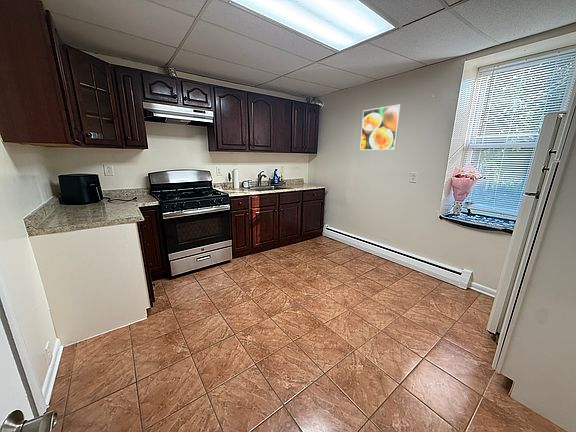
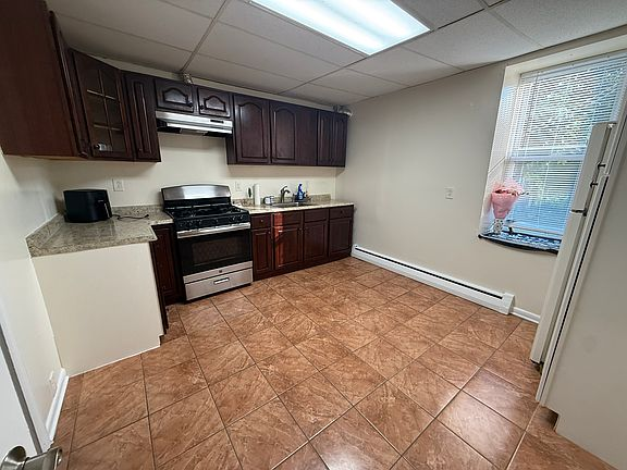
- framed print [359,103,402,151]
